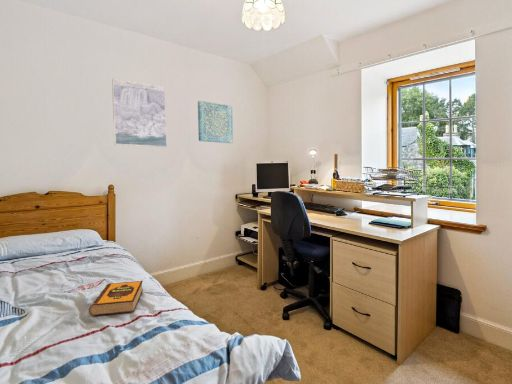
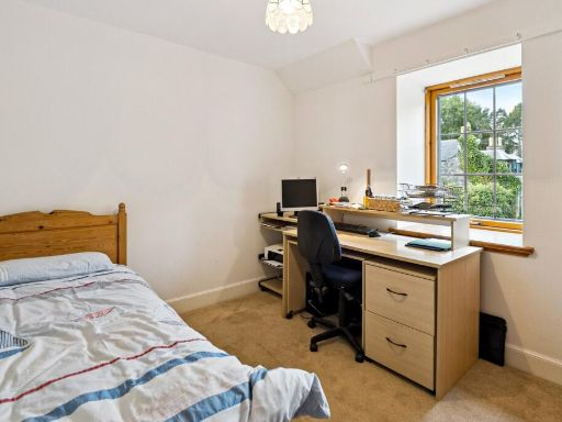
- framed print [111,77,168,148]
- wall art [197,100,234,144]
- hardback book [88,280,144,317]
